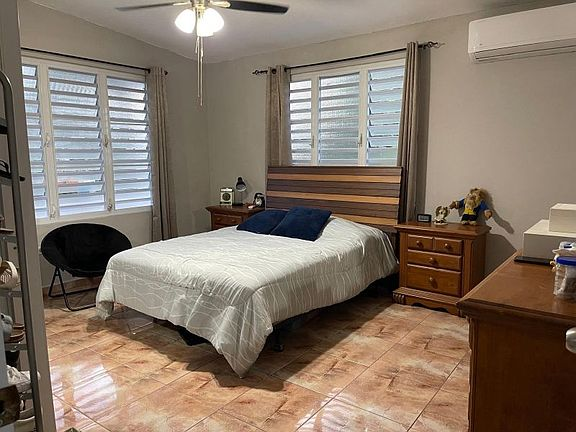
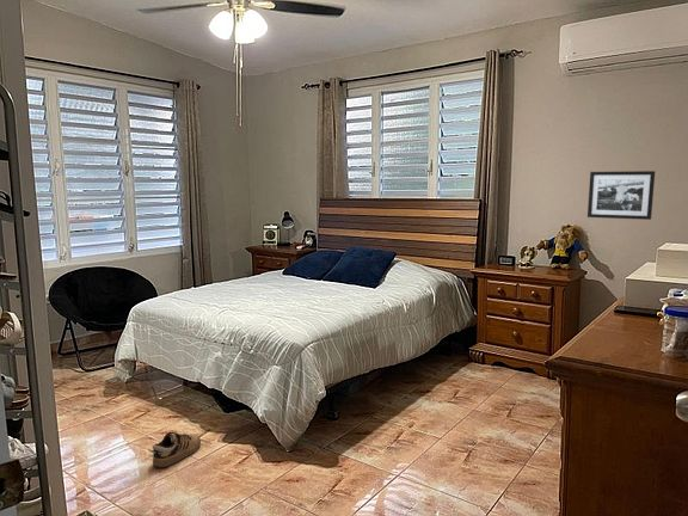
+ picture frame [586,170,656,221]
+ shoe [147,431,202,468]
